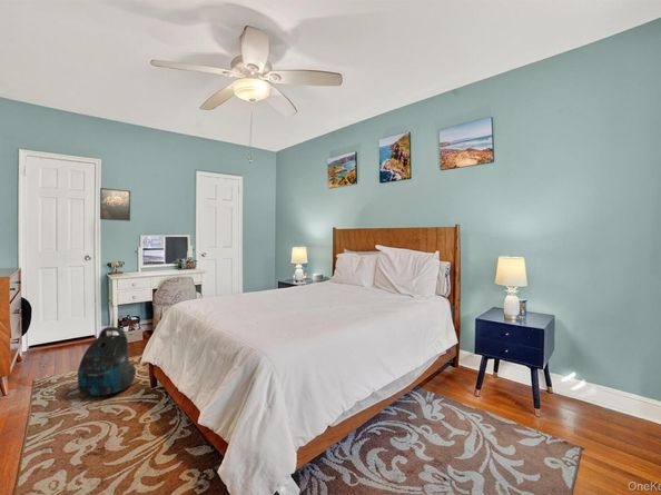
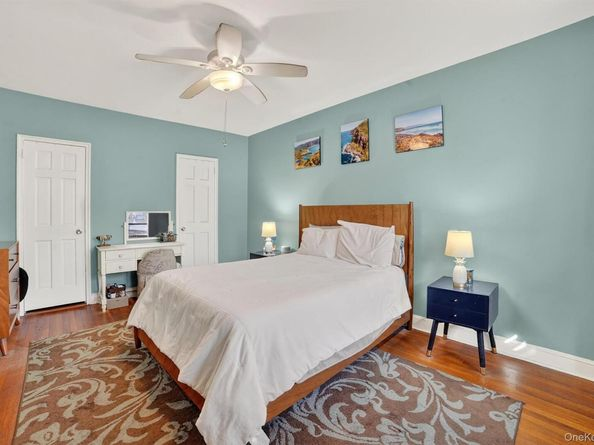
- vacuum cleaner [77,326,137,397]
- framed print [99,187,131,221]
